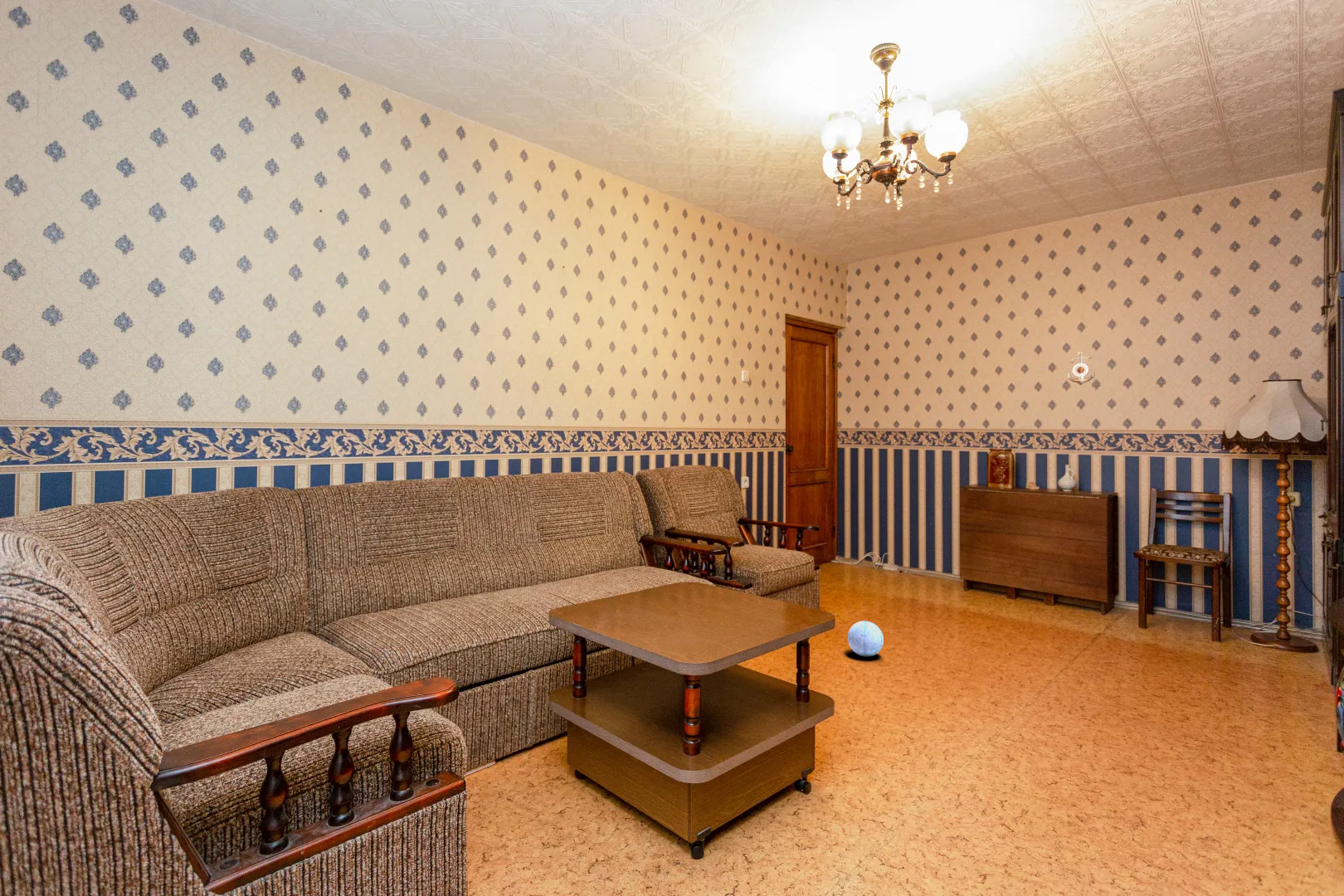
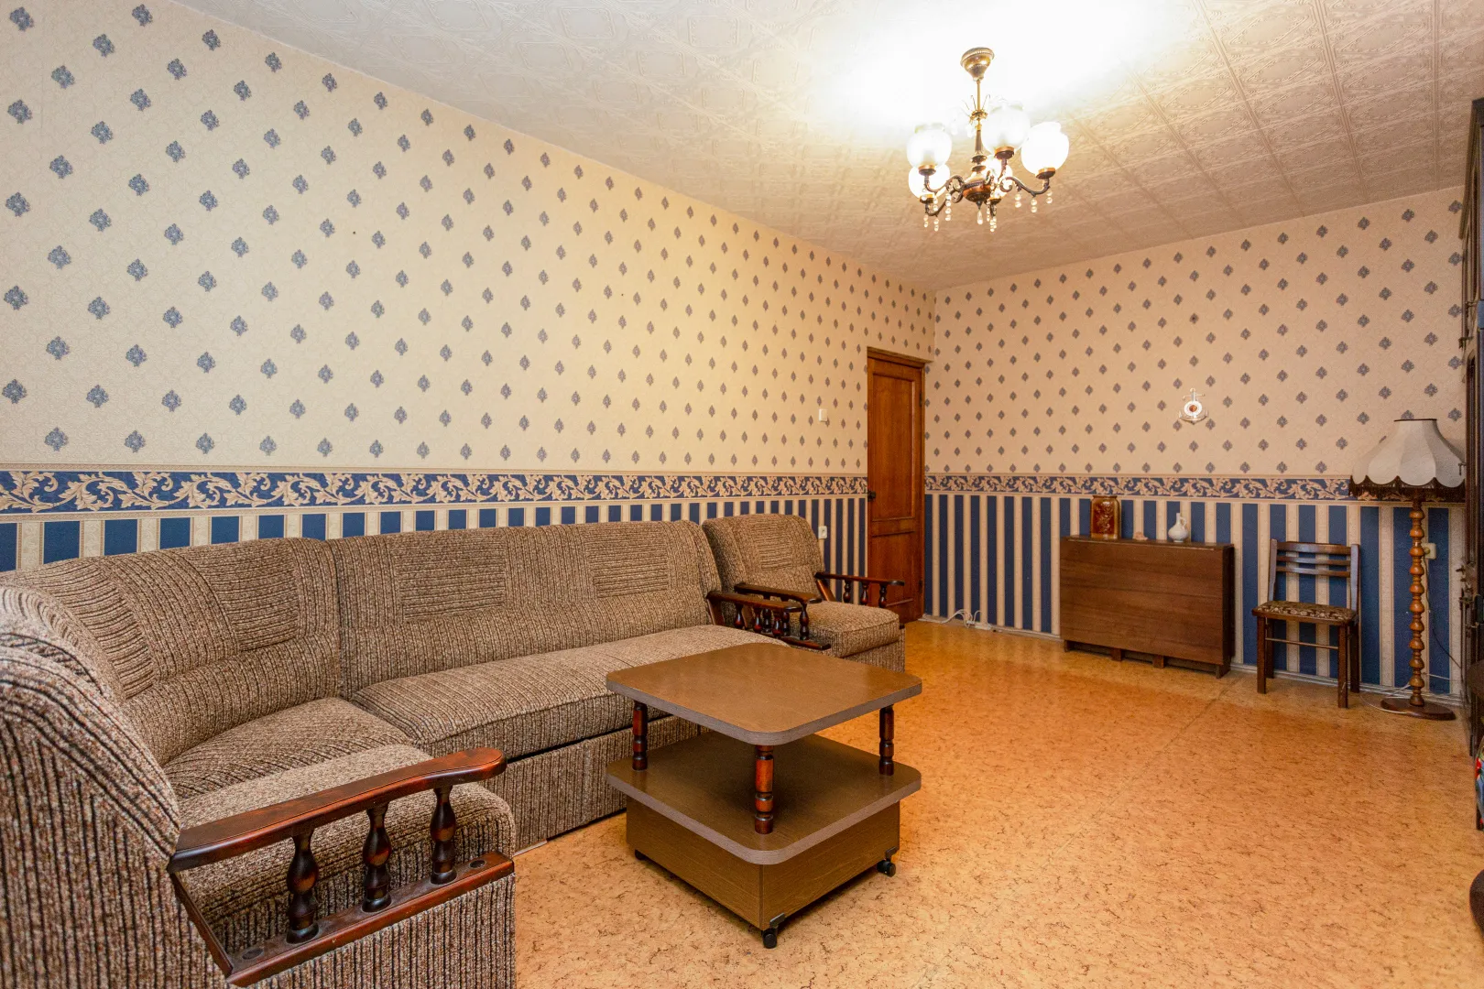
- ball [847,620,884,658]
